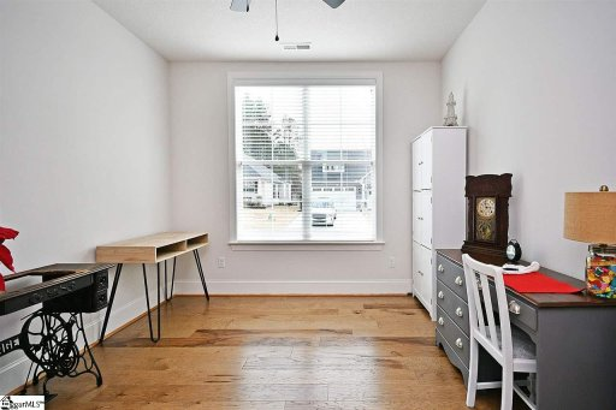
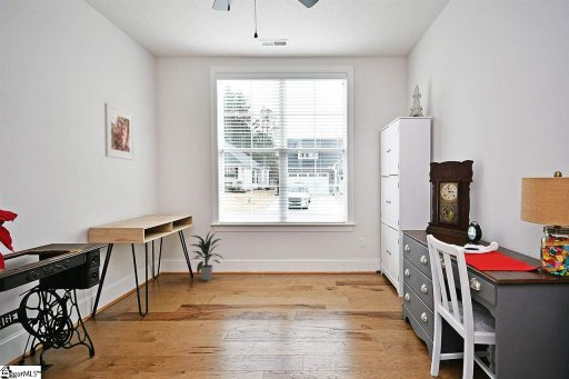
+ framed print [103,102,134,161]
+ indoor plant [189,230,226,281]
